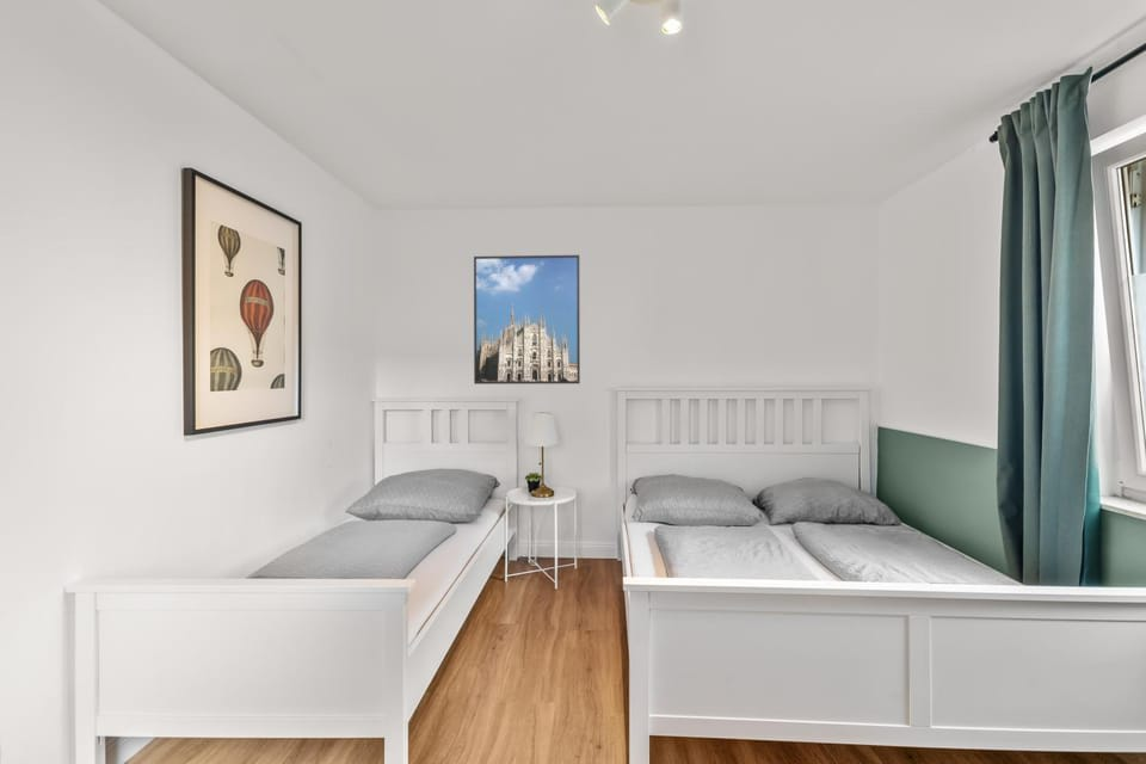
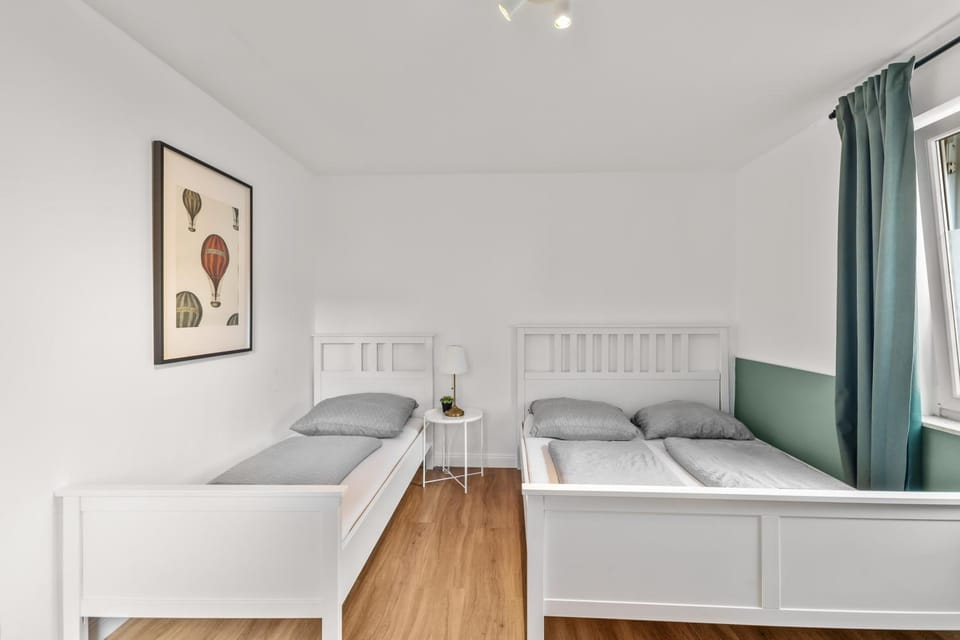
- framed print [473,254,581,386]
